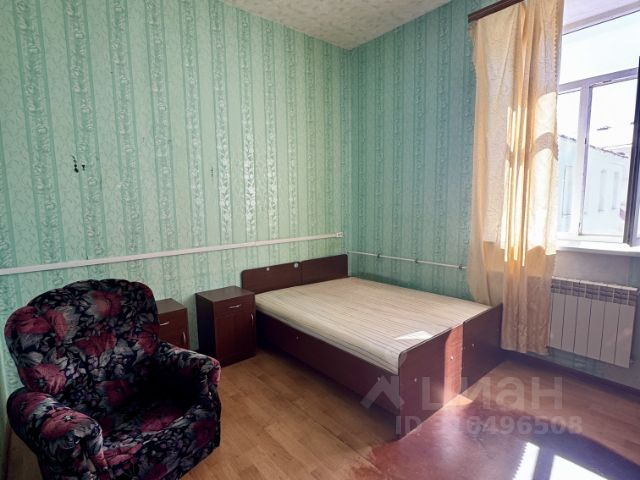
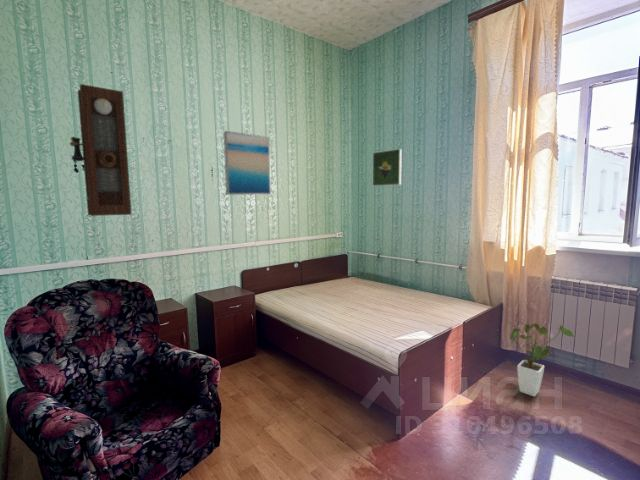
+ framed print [372,148,403,187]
+ house plant [509,322,575,398]
+ pendulum clock [69,83,132,217]
+ wall art [223,130,272,196]
